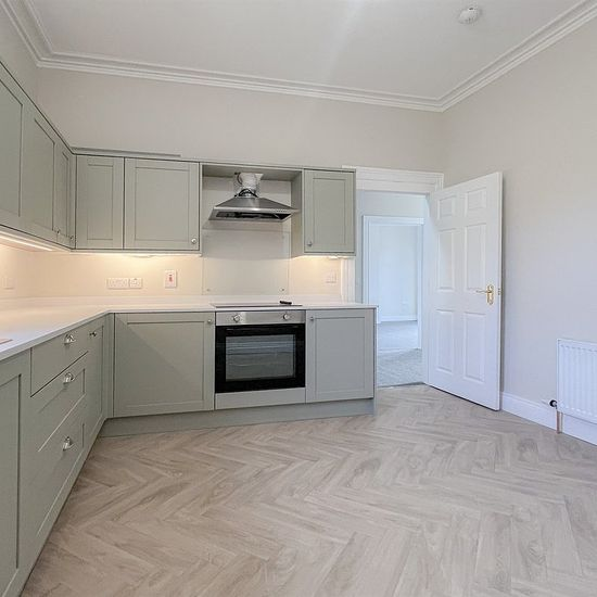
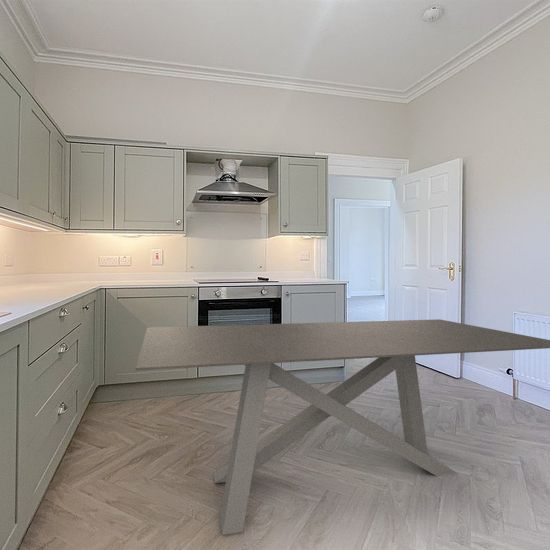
+ dining table [135,318,550,536]
